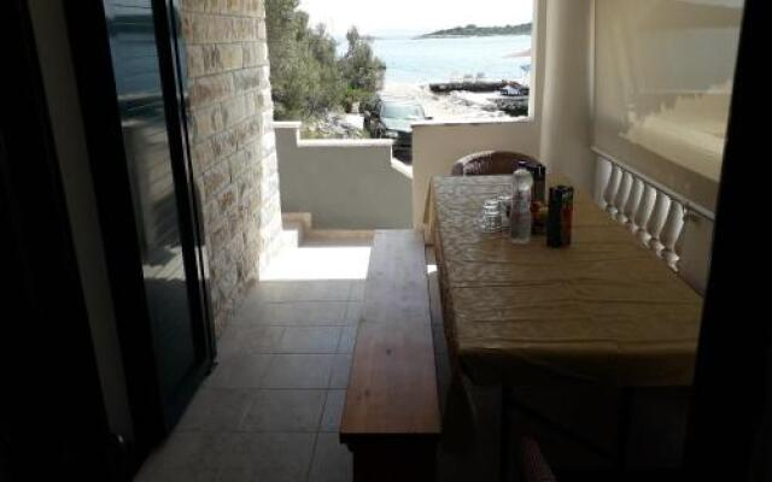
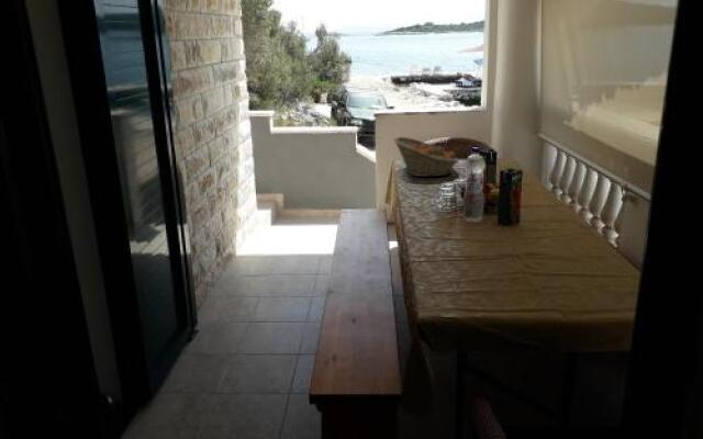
+ fruit basket [393,136,459,178]
